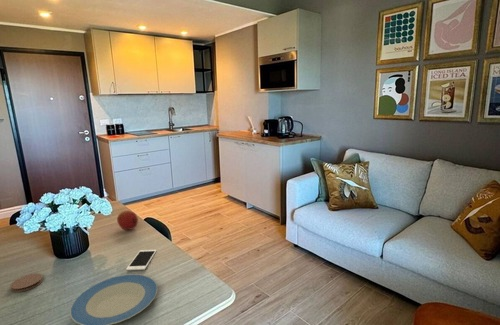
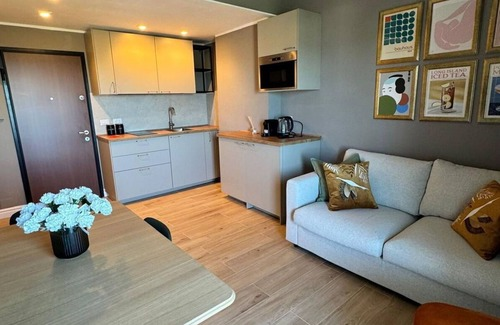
- cell phone [125,249,158,271]
- plate [69,273,158,325]
- coaster [10,273,44,293]
- fruit [116,210,139,231]
